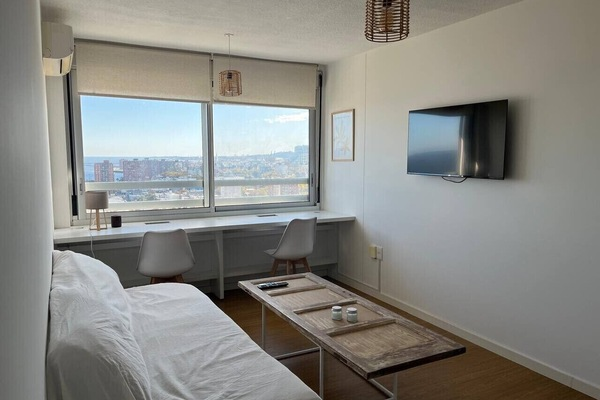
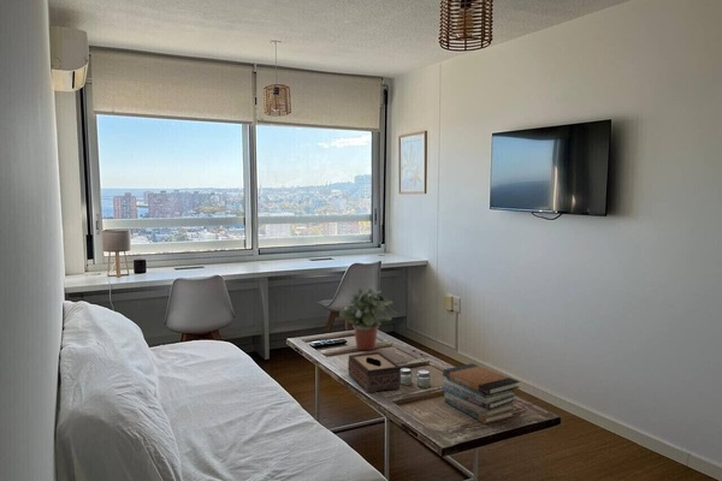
+ tissue box [347,351,402,394]
+ potted plant [338,287,398,351]
+ book stack [442,362,521,424]
